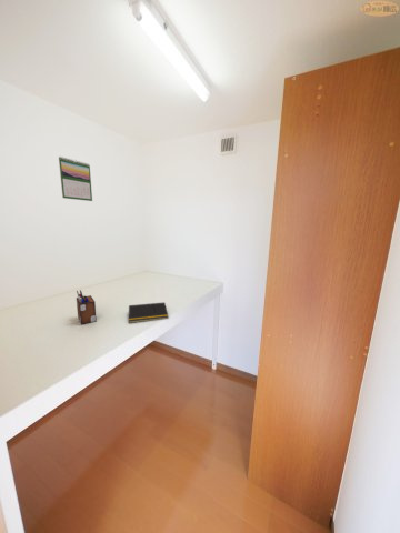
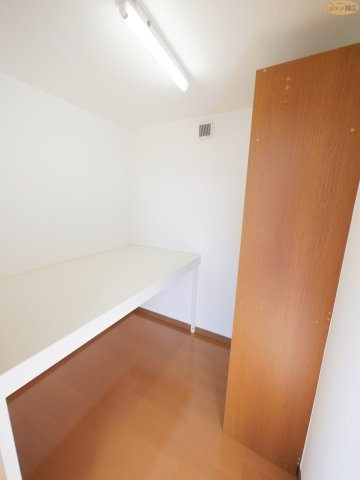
- notepad [128,301,170,324]
- calendar [58,155,93,202]
- desk organizer [76,289,98,325]
